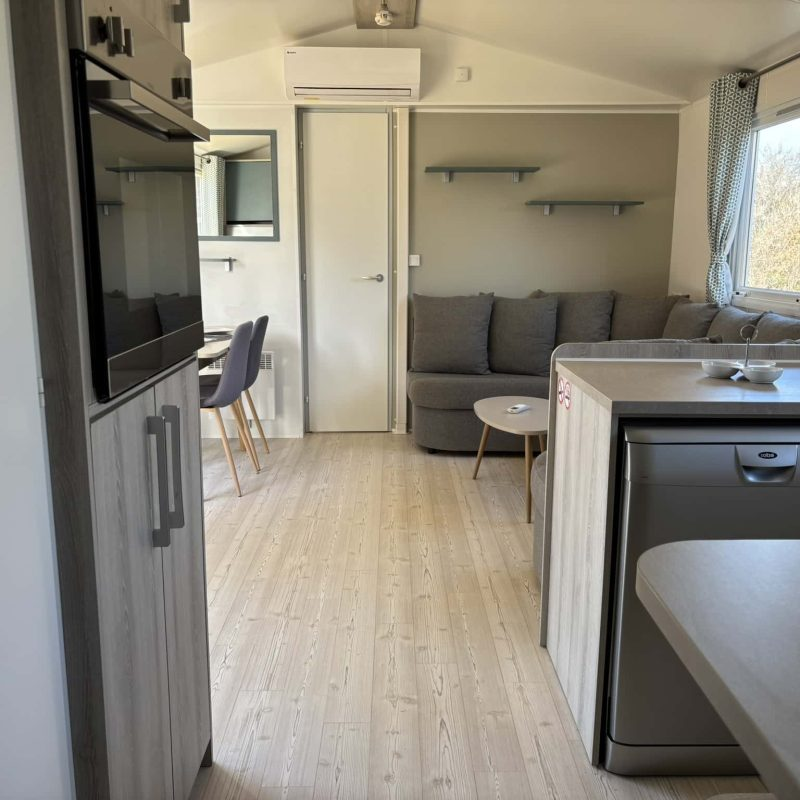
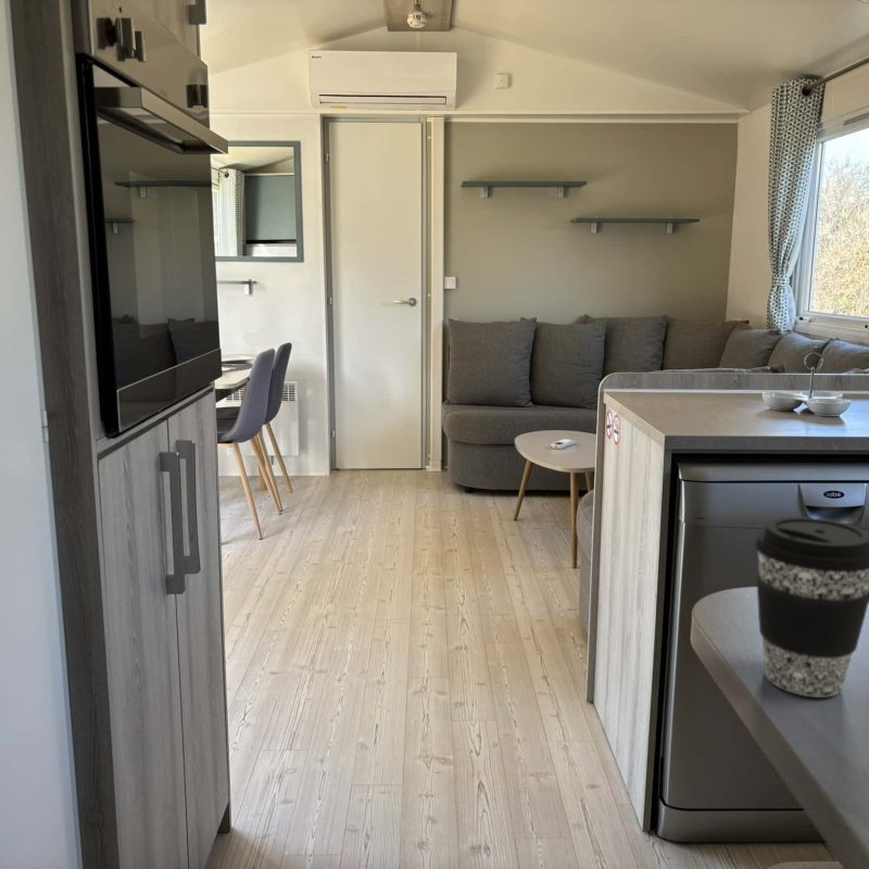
+ coffee cup [754,516,869,698]
